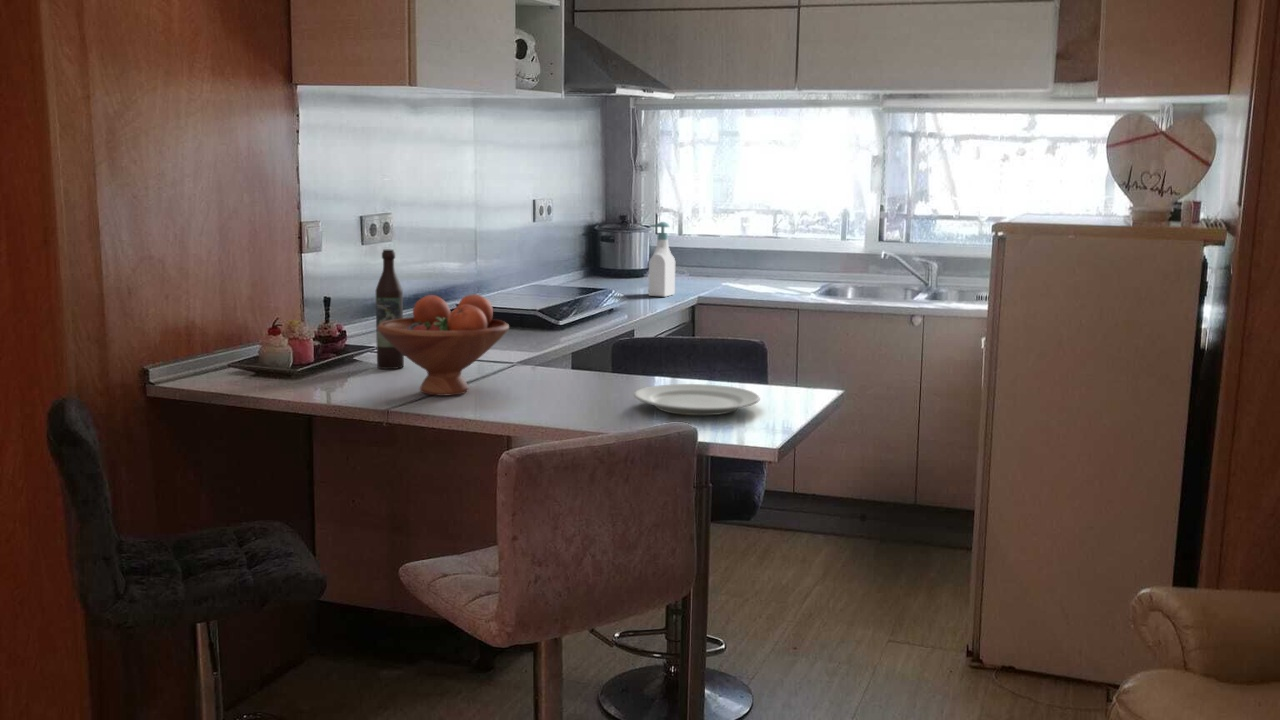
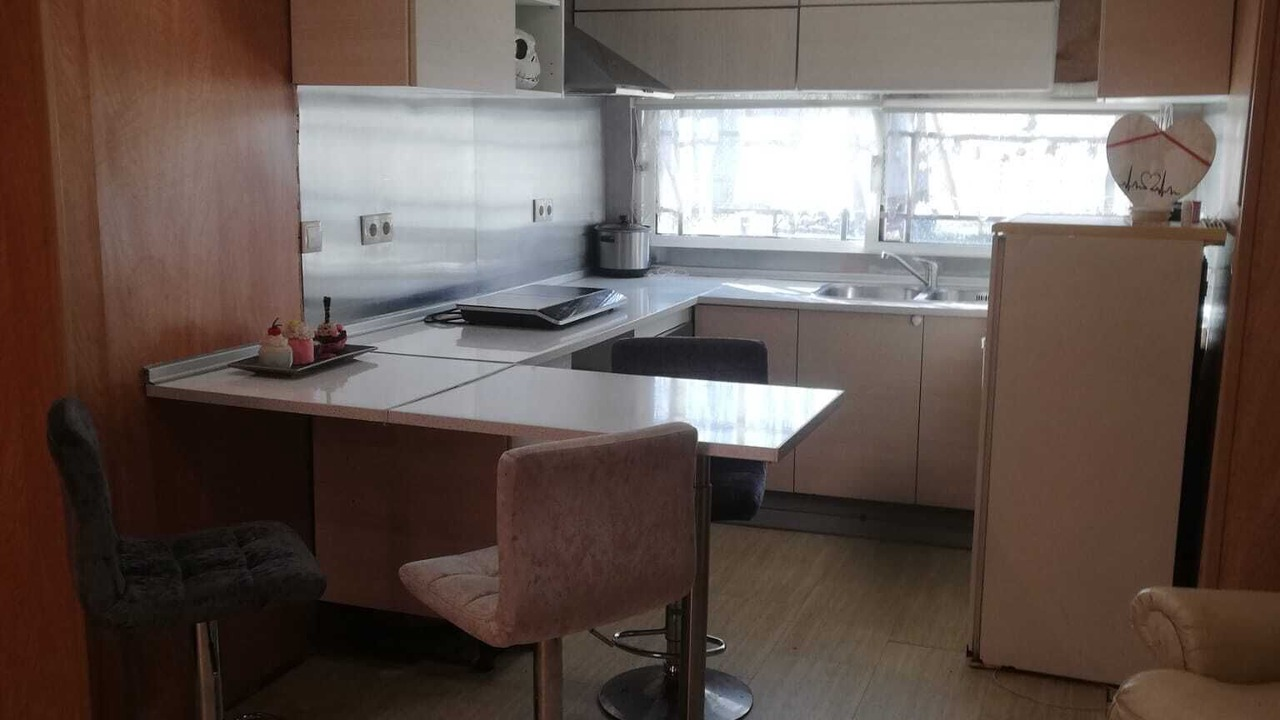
- fruit bowl [377,293,510,397]
- soap bottle [648,221,676,298]
- wine bottle [375,249,405,370]
- chinaware [633,383,761,416]
